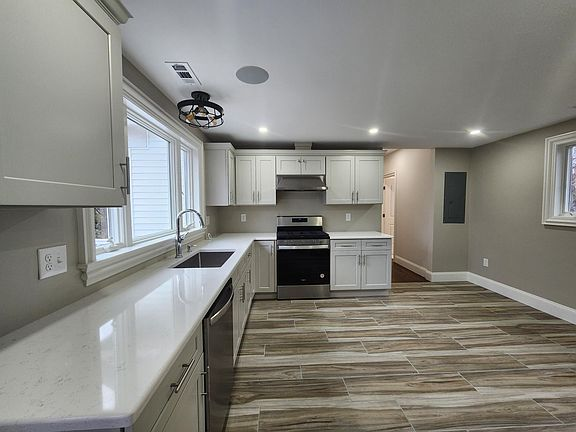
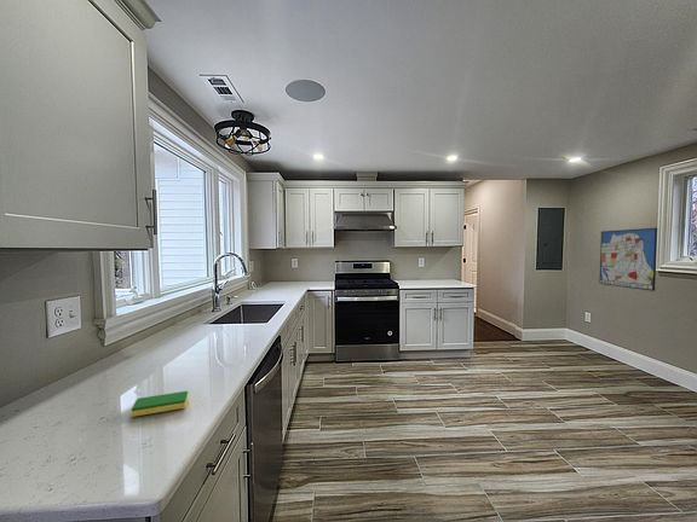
+ wall art [598,227,658,292]
+ dish sponge [131,390,189,418]
